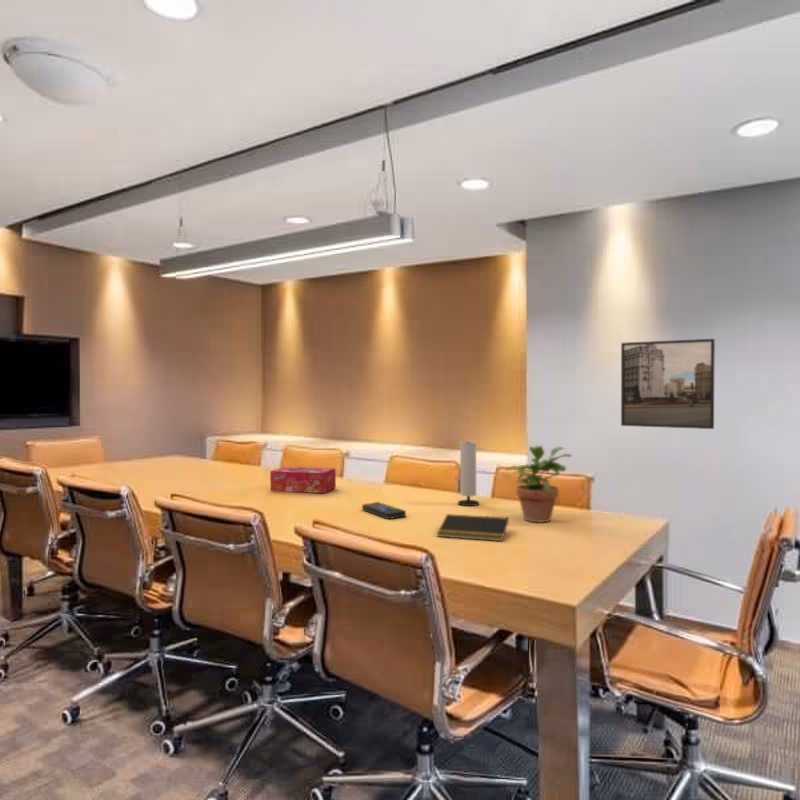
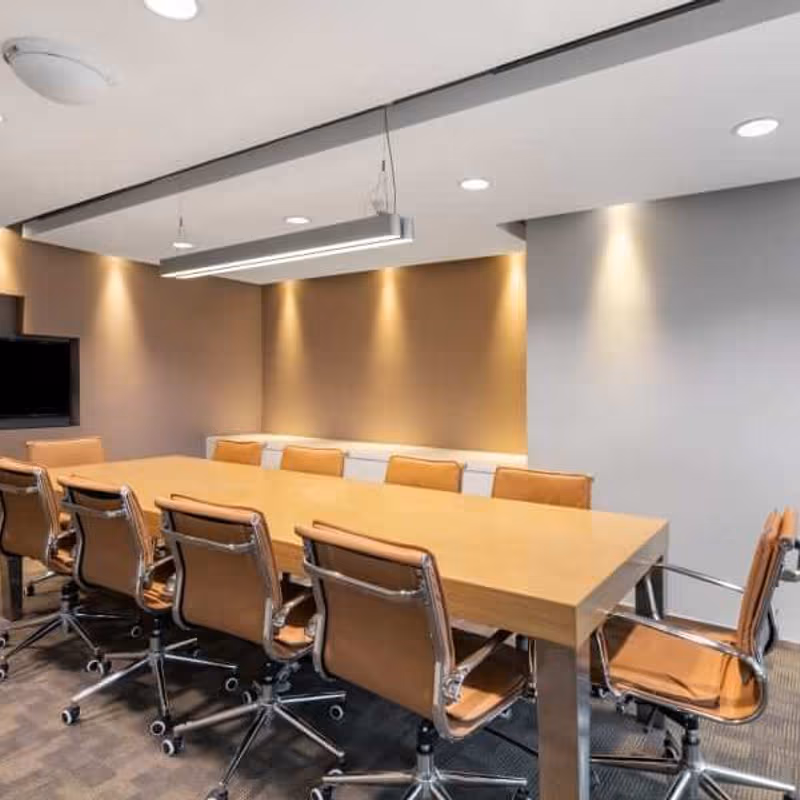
- speaker [457,441,480,507]
- potted plant [504,445,573,523]
- notepad [436,513,510,542]
- remote control [361,501,407,520]
- tissue box [269,466,337,494]
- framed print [620,338,716,430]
